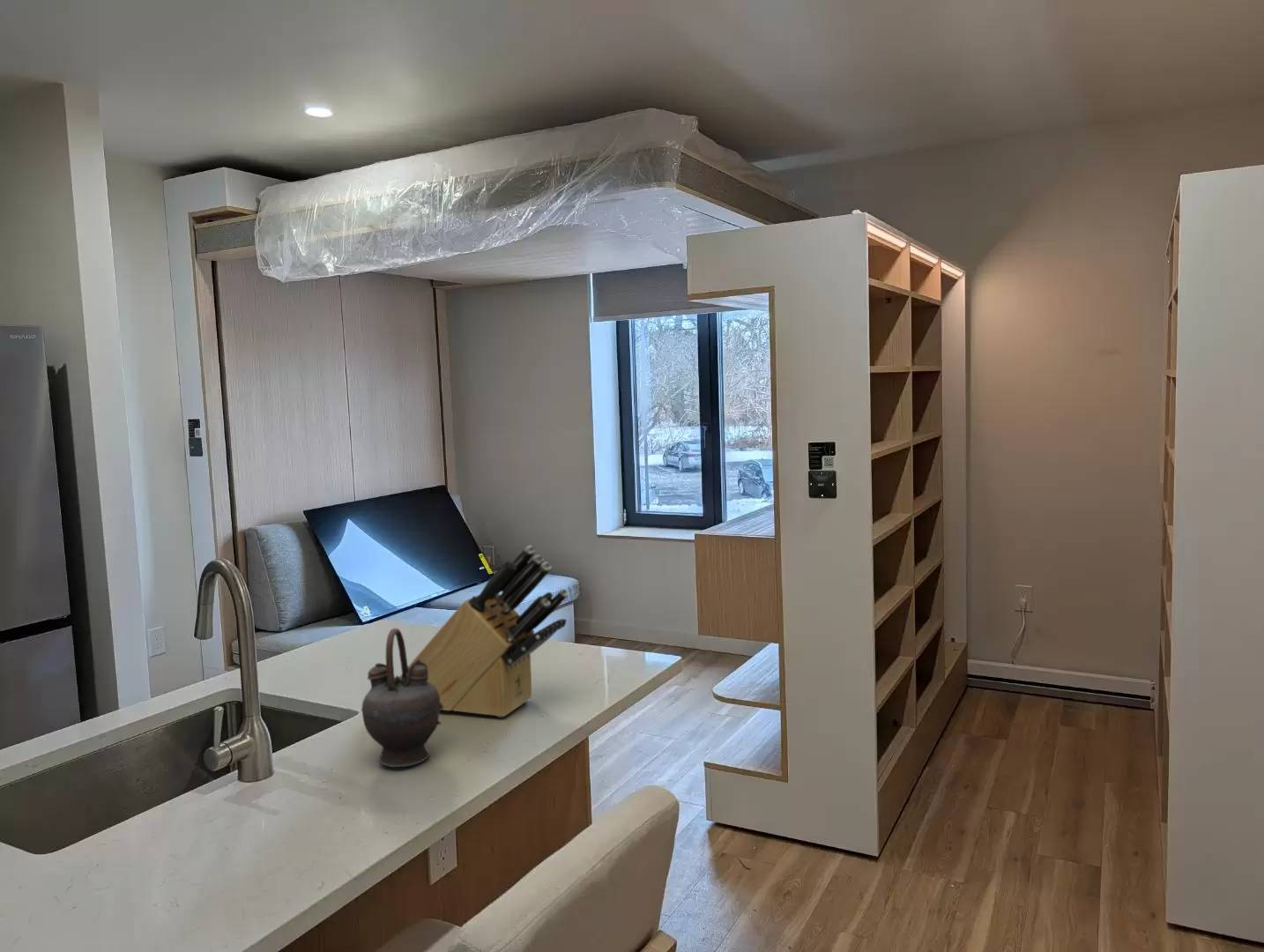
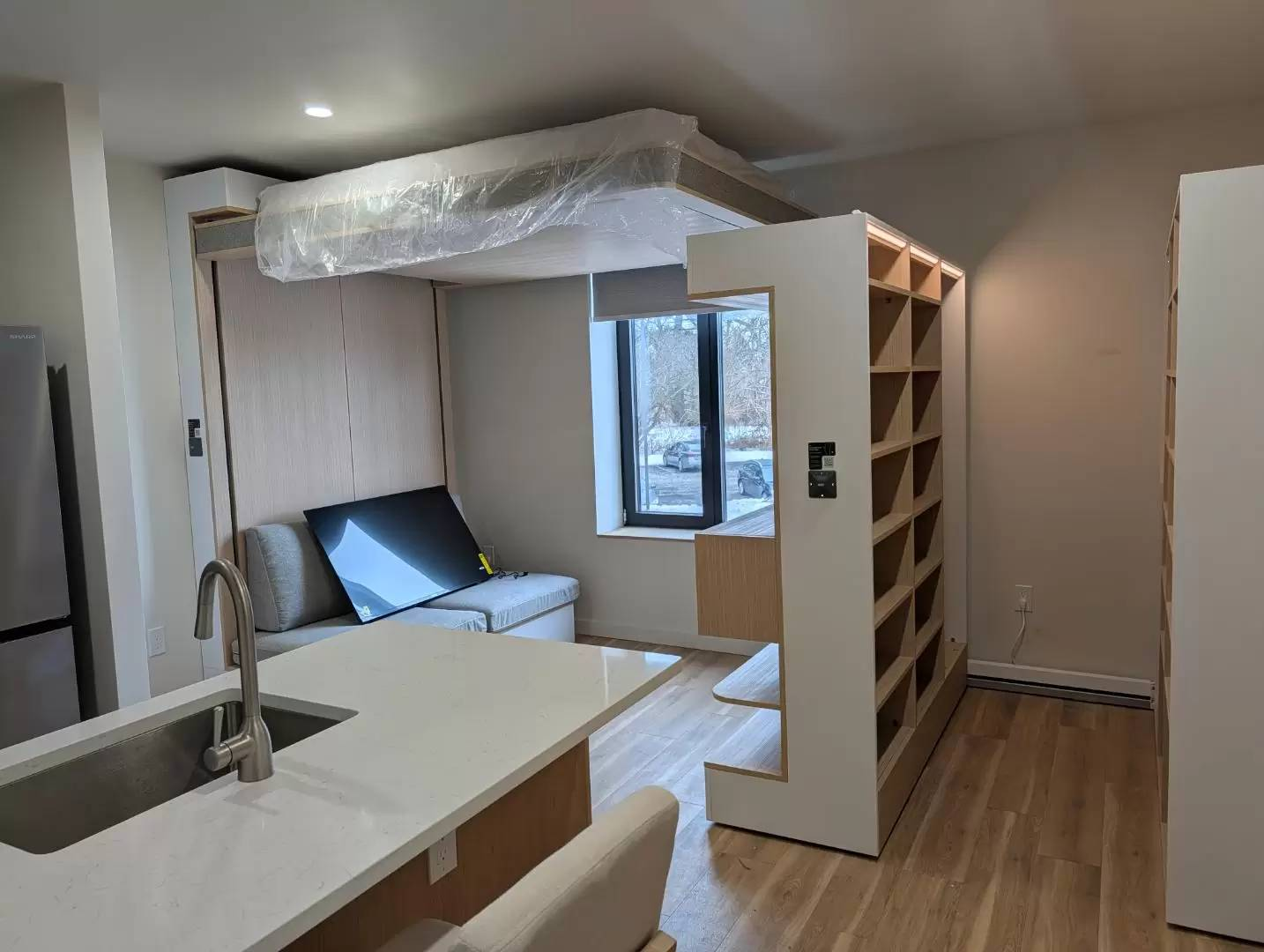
- teapot [361,627,443,768]
- knife block [399,545,569,718]
